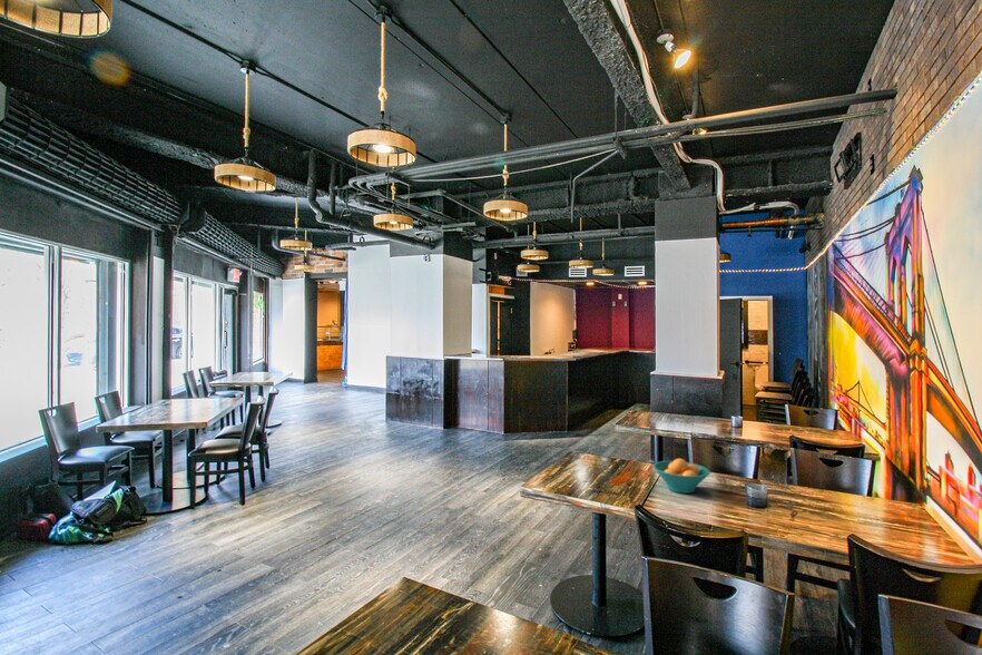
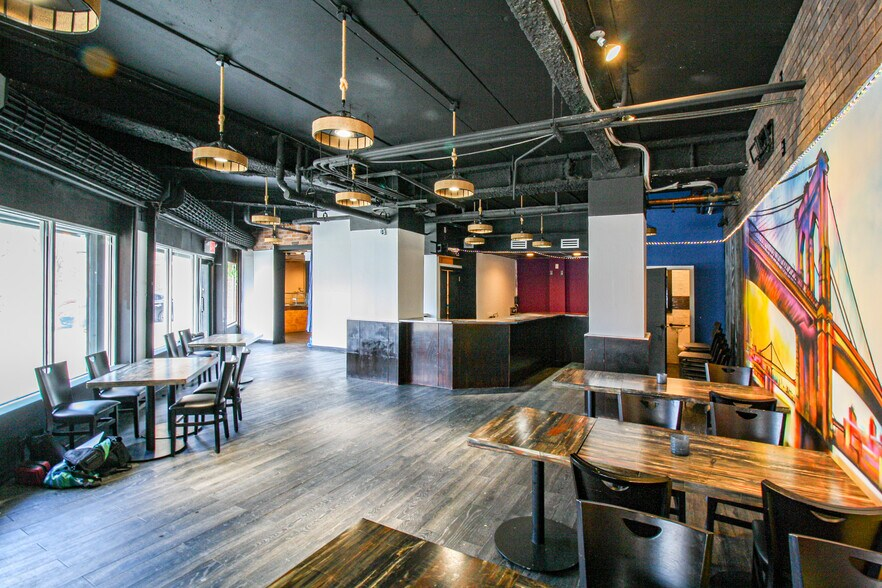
- fruit bowl [651,458,711,495]
